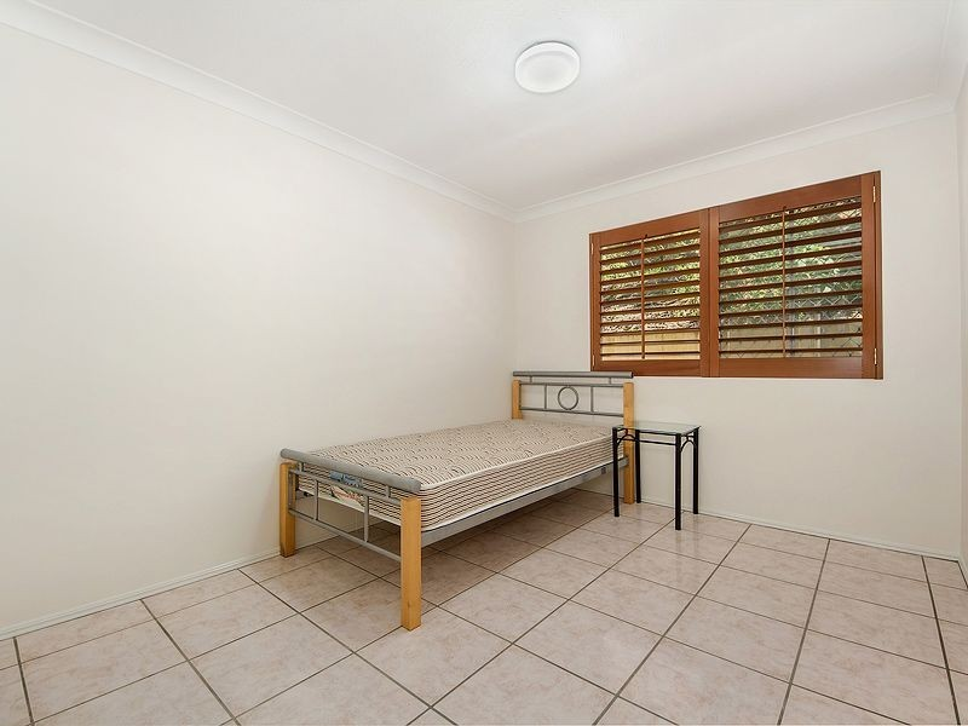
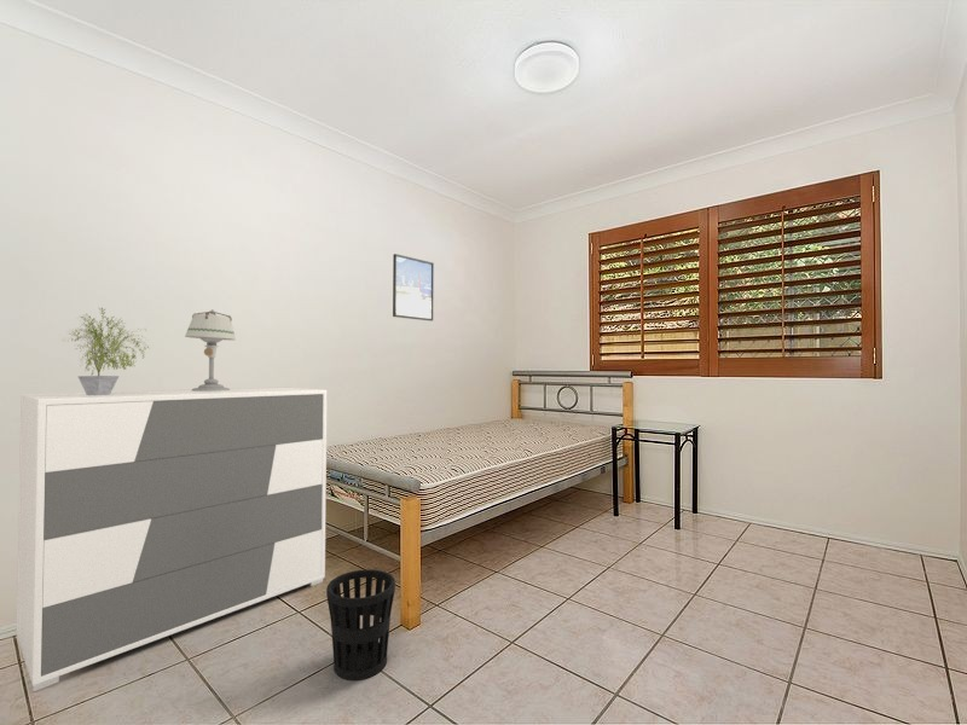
+ dresser [16,387,329,692]
+ potted plant [60,306,150,395]
+ table lamp [184,308,237,392]
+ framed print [392,253,435,321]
+ wastebasket [325,568,396,682]
